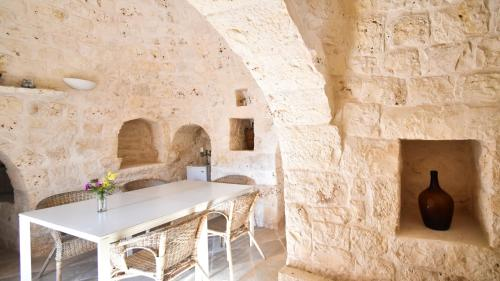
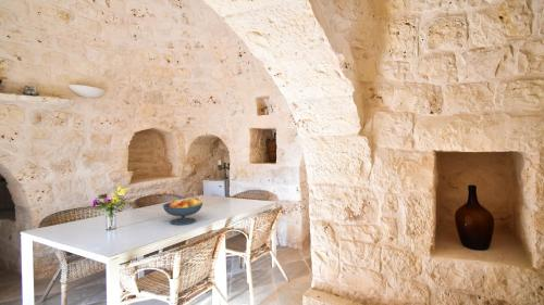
+ fruit bowl [162,196,203,226]
